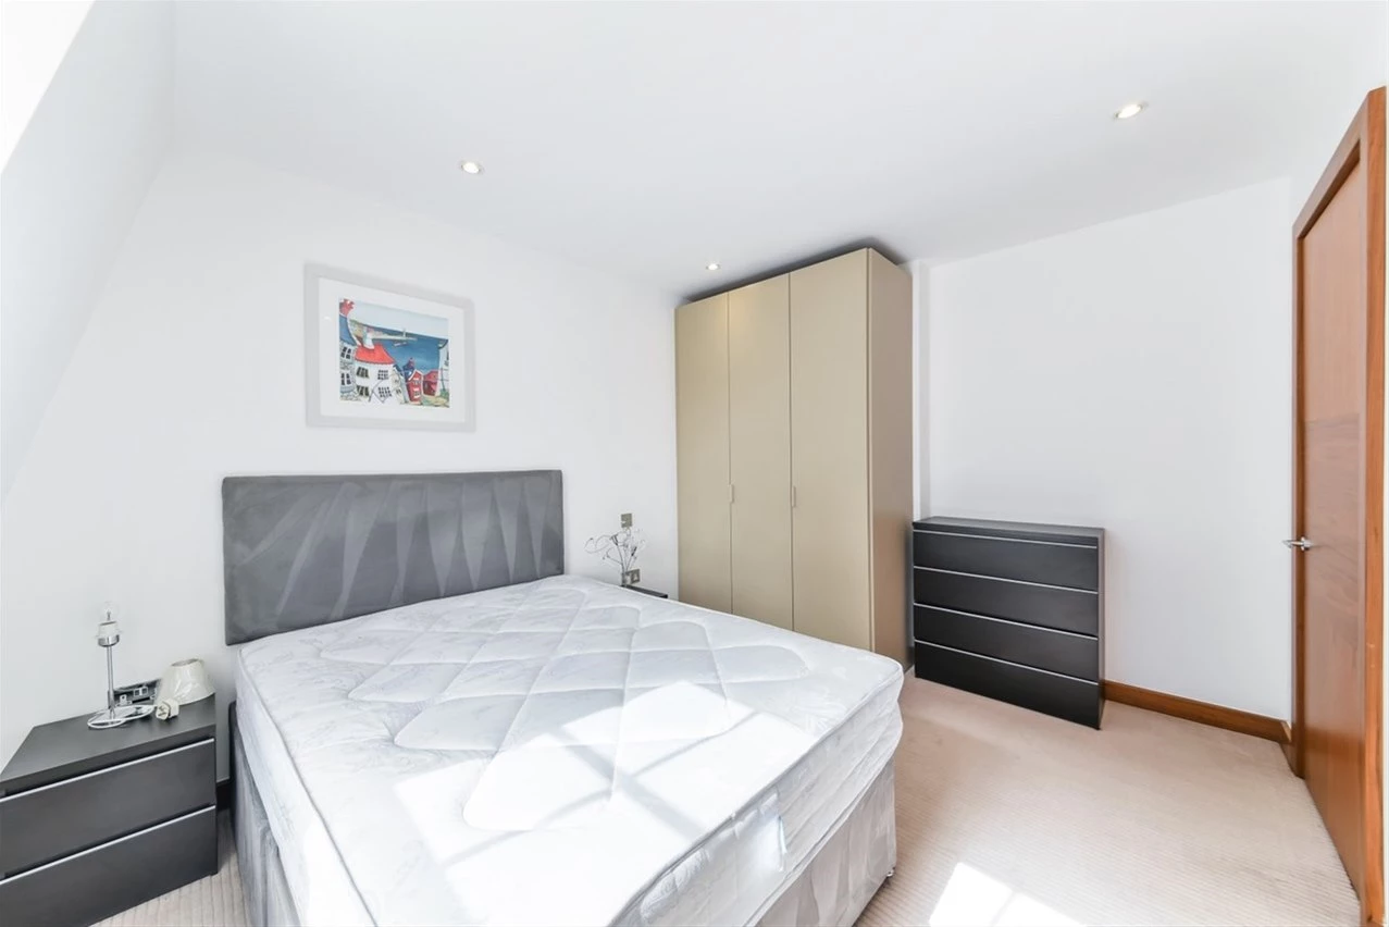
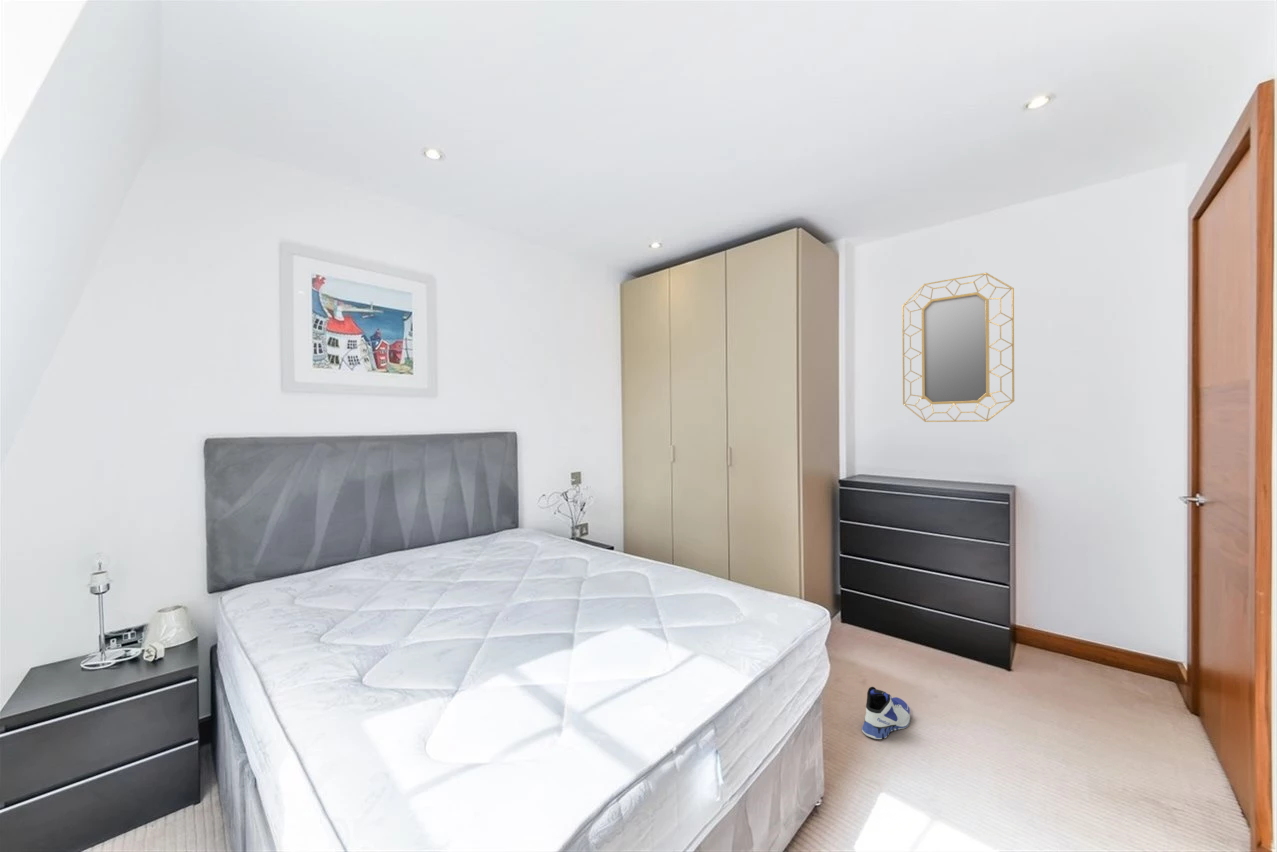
+ home mirror [901,272,1015,423]
+ sneaker [861,686,911,740]
